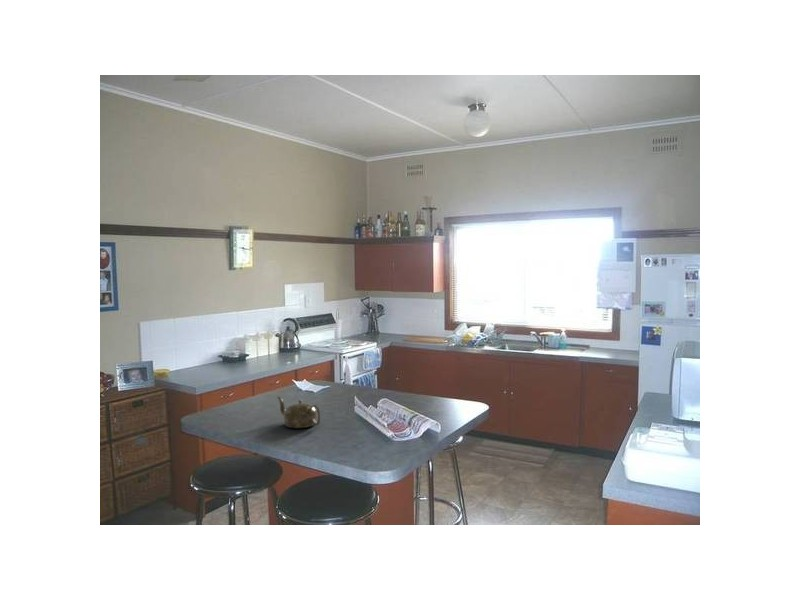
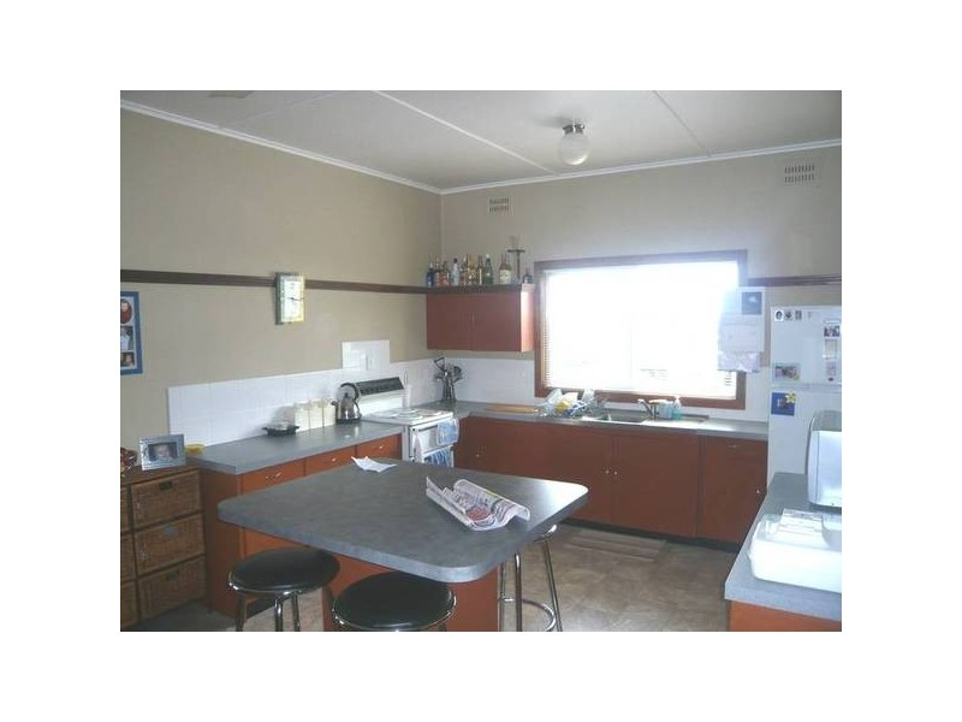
- teapot [276,396,321,429]
